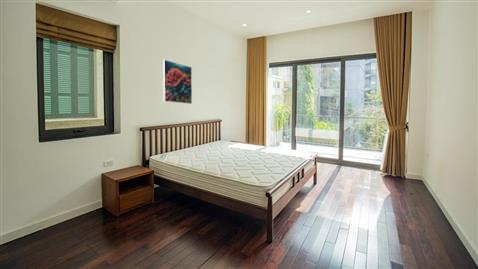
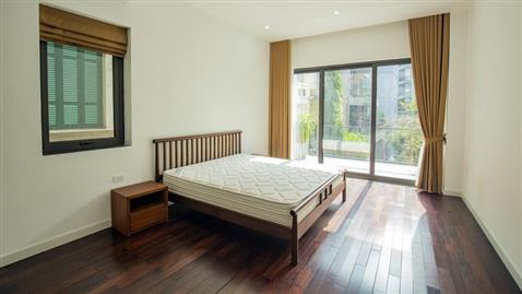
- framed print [162,59,193,105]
